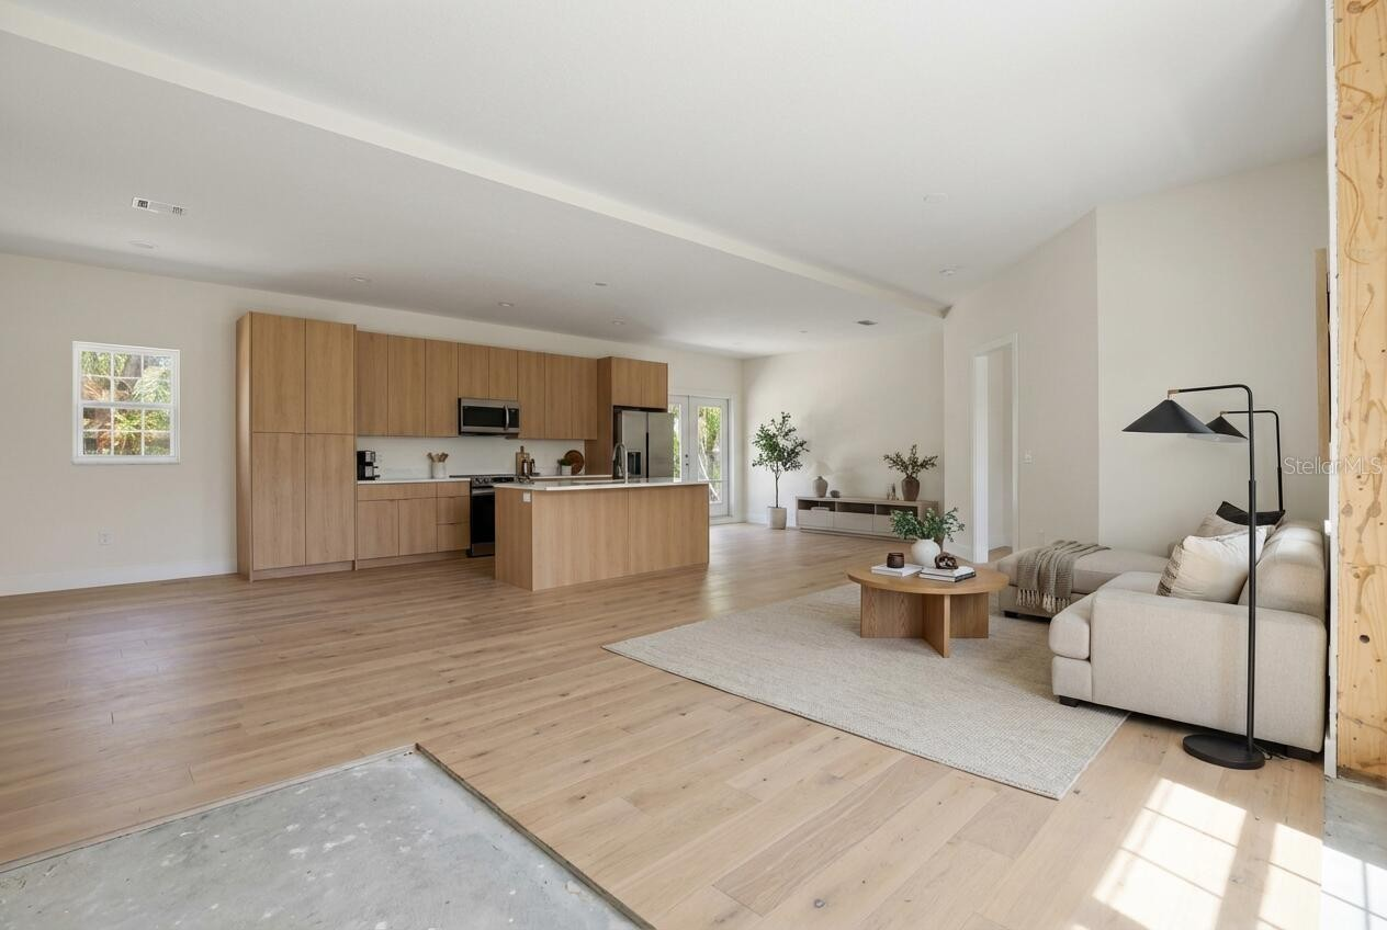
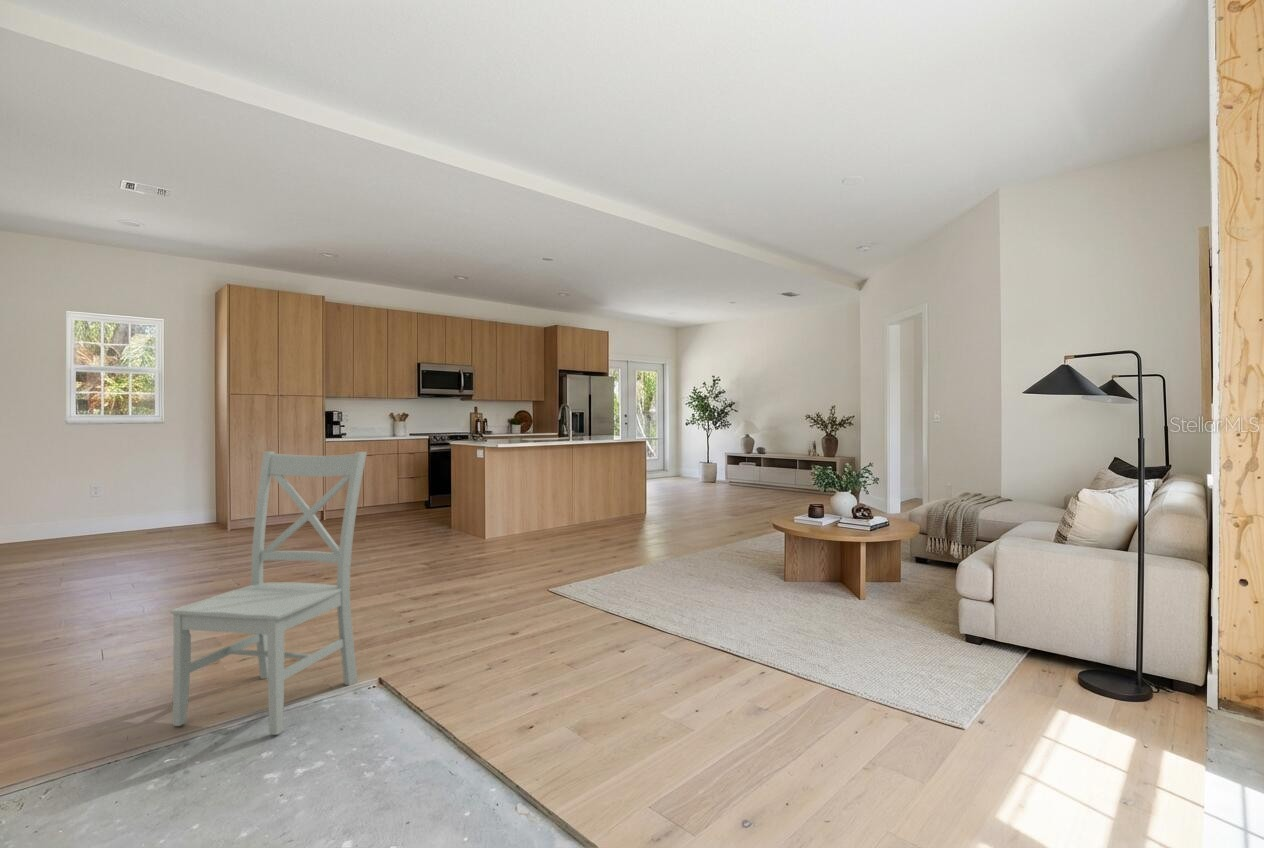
+ chair [169,451,368,736]
